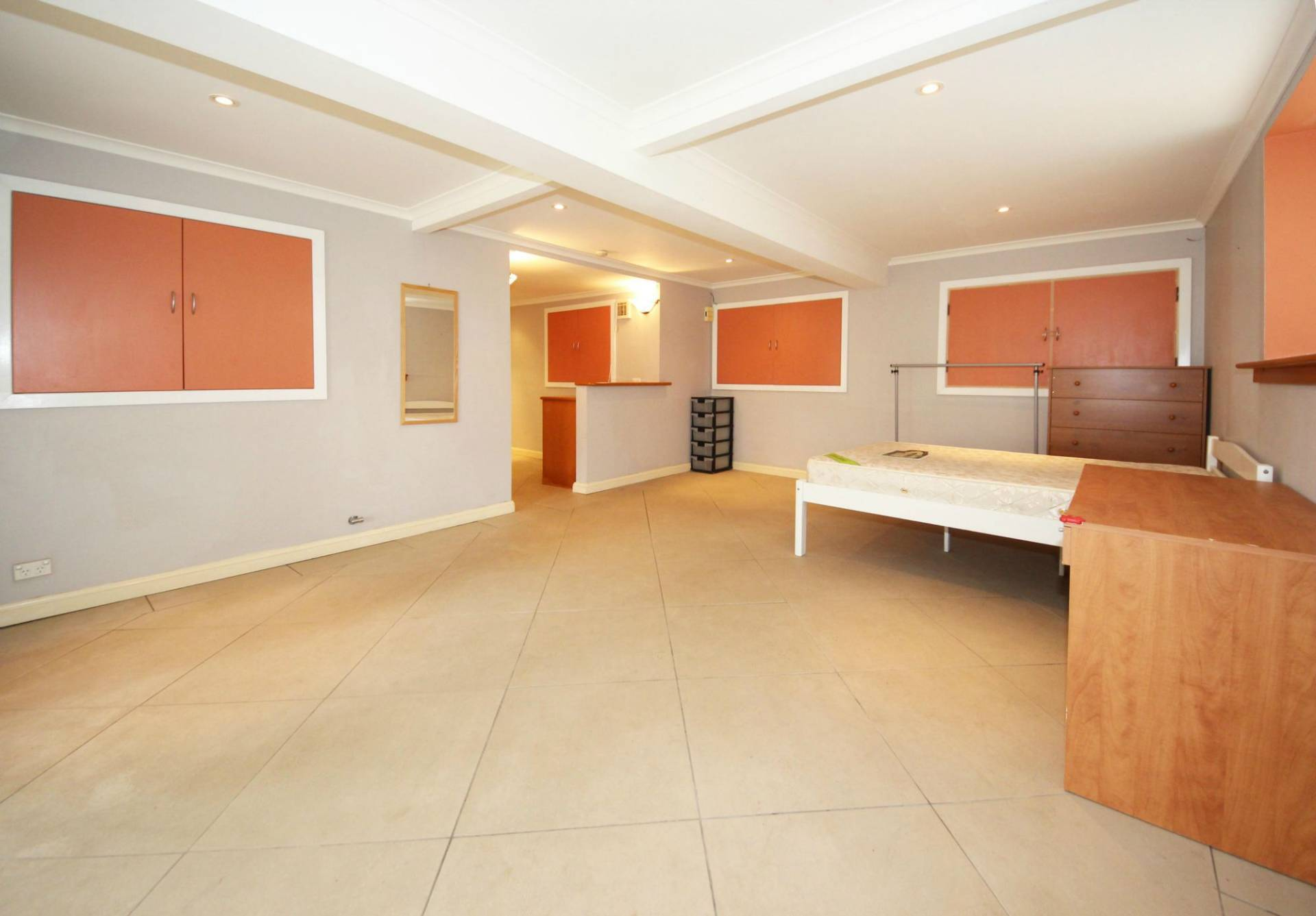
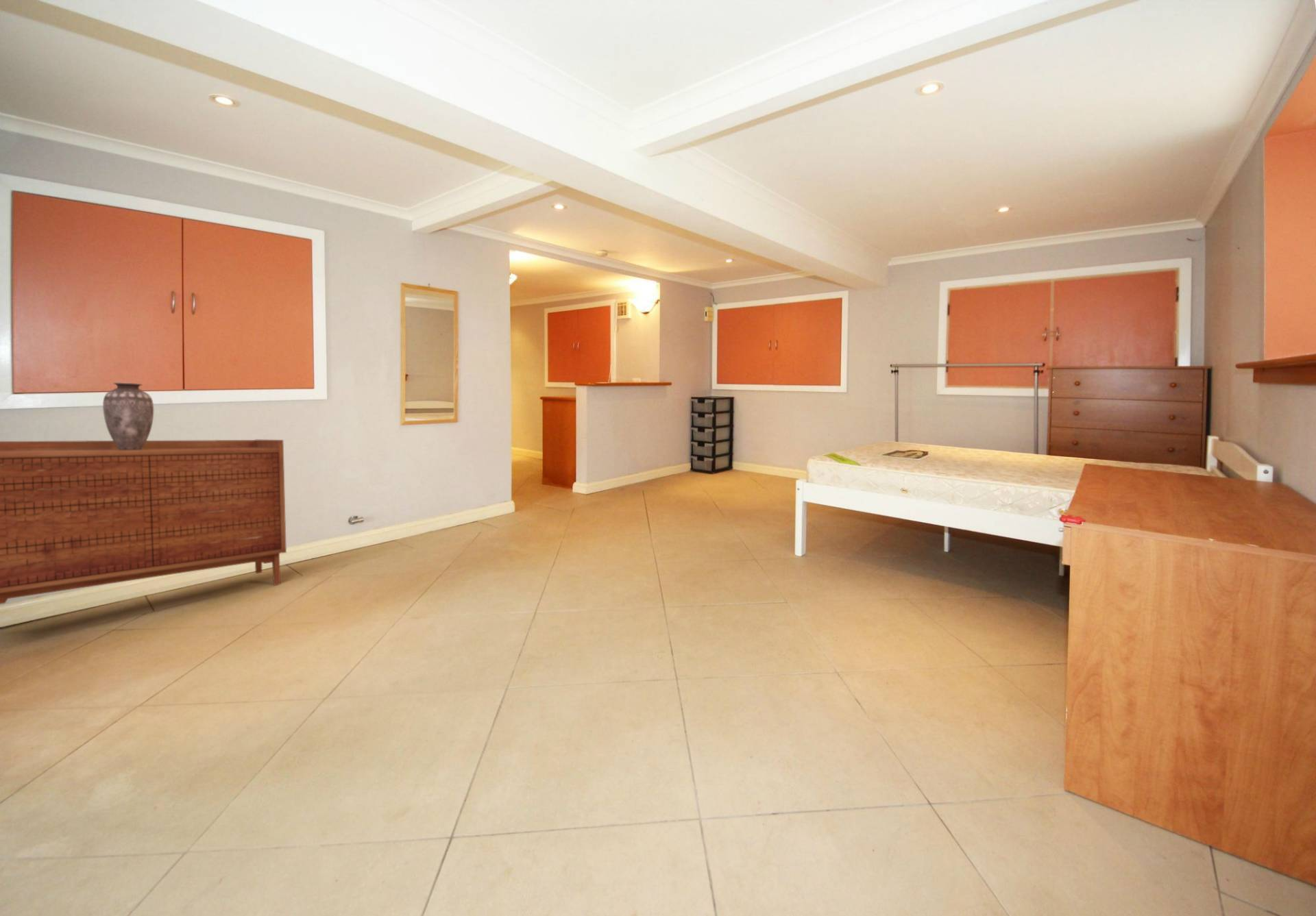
+ vase [102,382,154,450]
+ sideboard [0,439,287,605]
